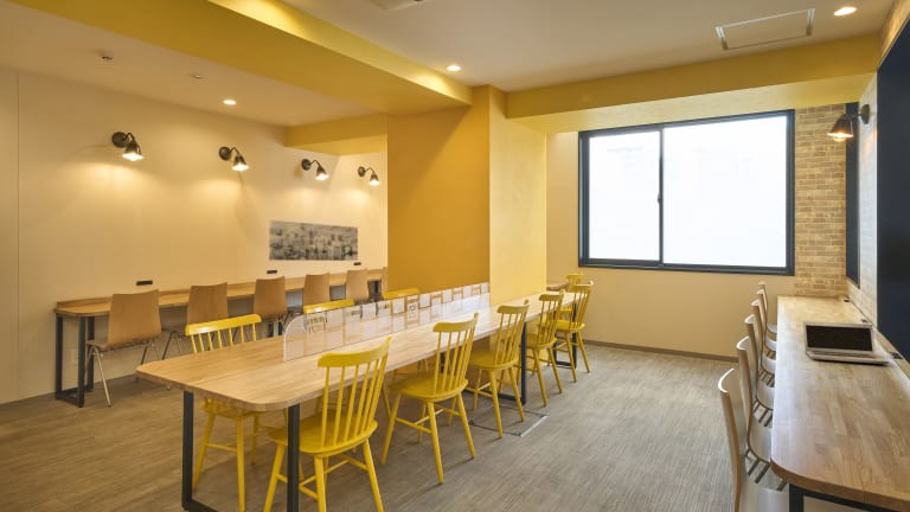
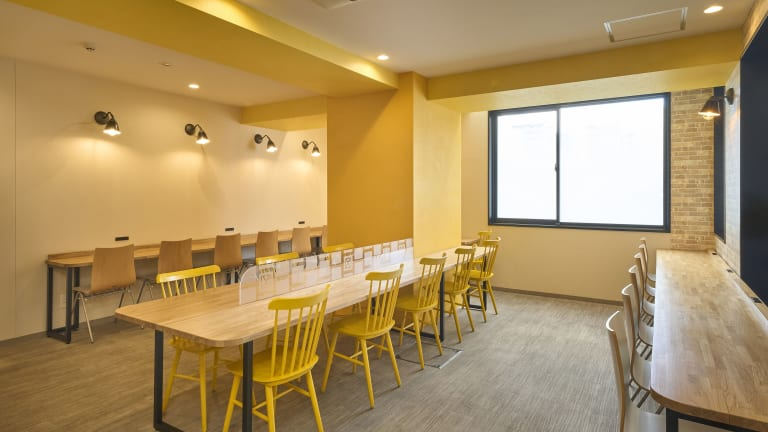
- wall art [268,219,359,262]
- laptop [802,320,890,365]
